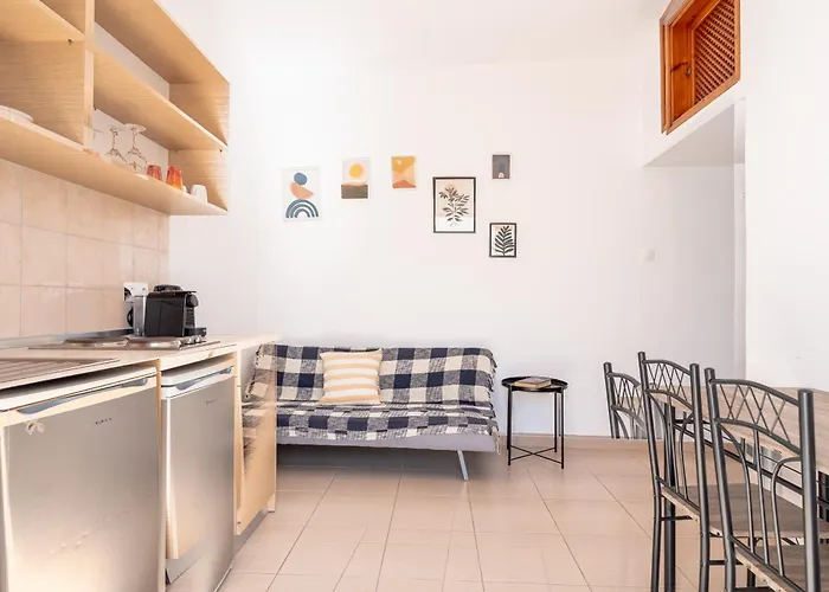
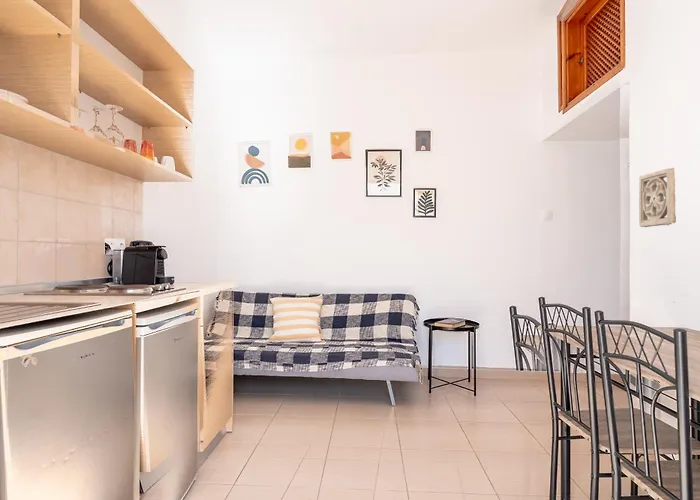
+ wall ornament [638,167,677,228]
